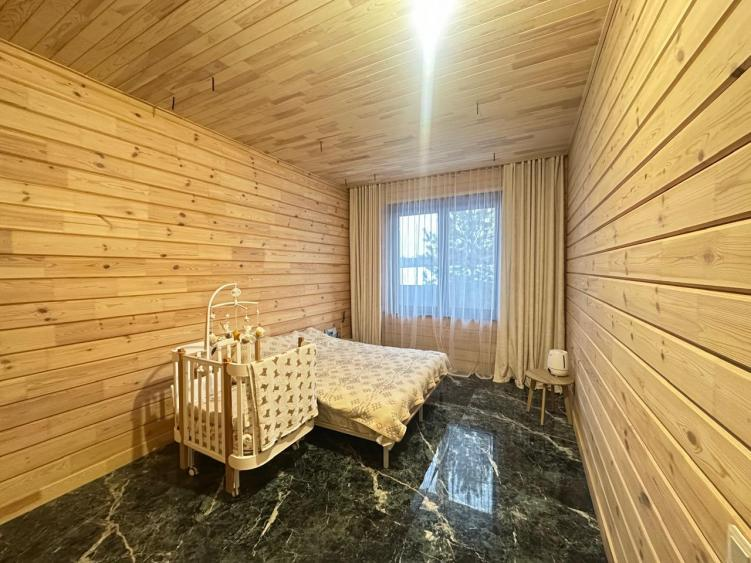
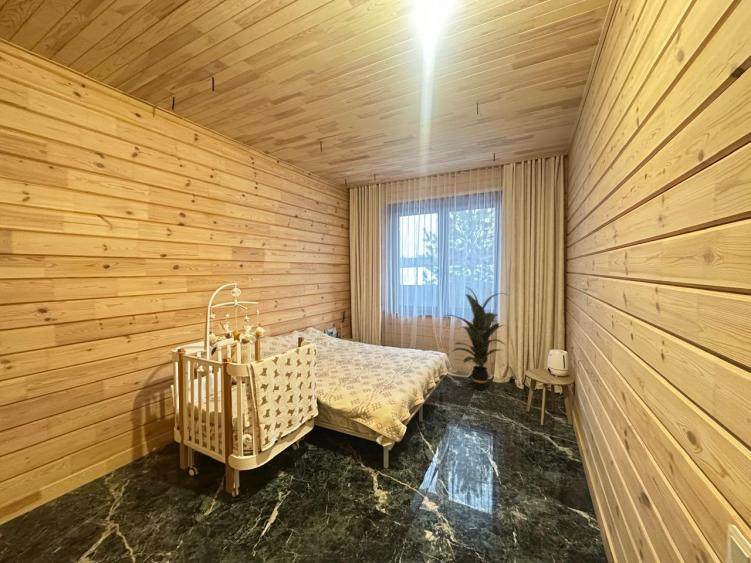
+ indoor plant [444,286,508,391]
